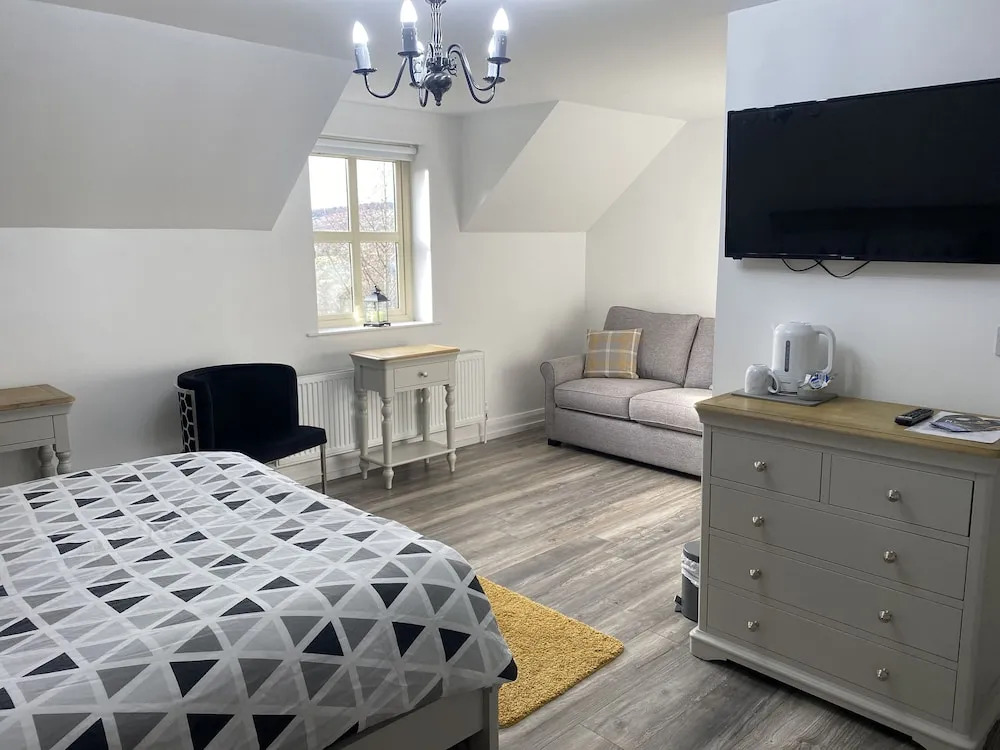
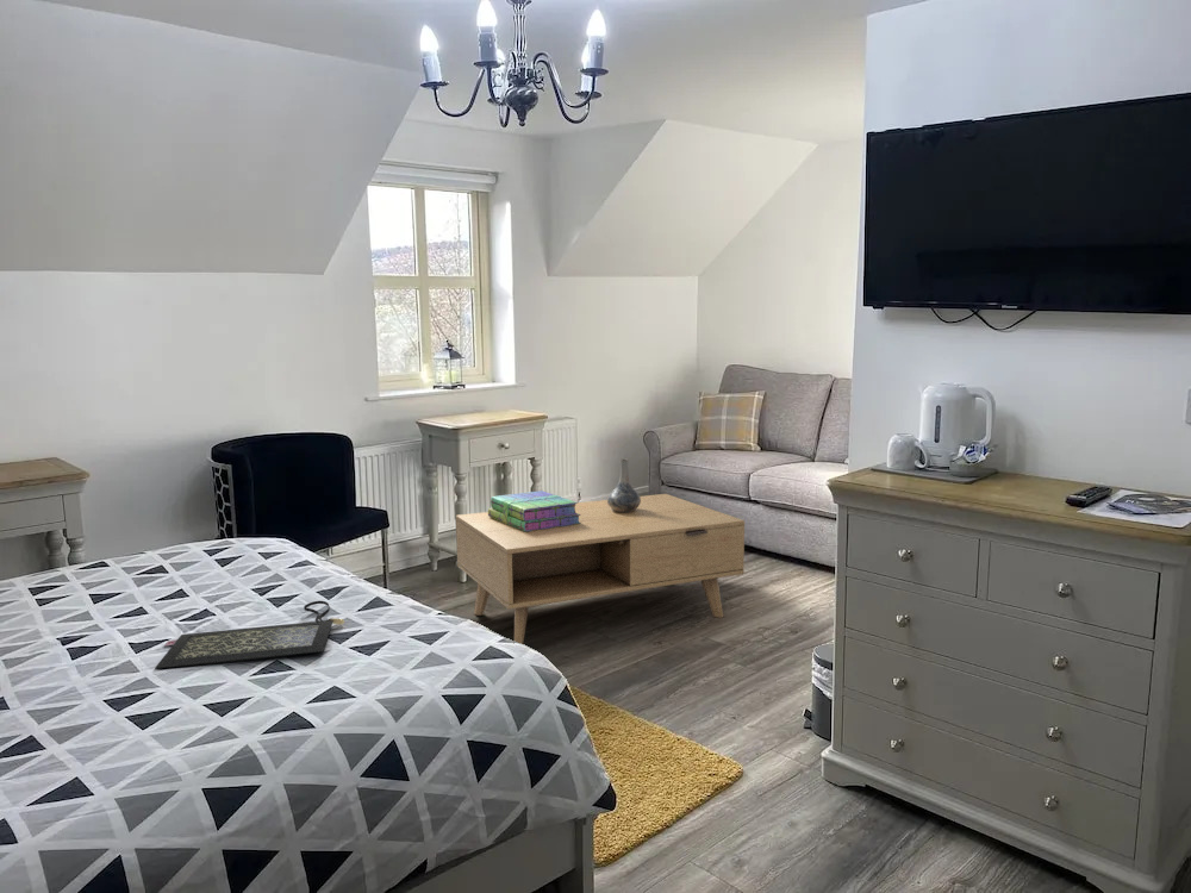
+ clutch bag [154,600,345,670]
+ coffee table [455,493,746,645]
+ decorative vase [606,458,641,513]
+ stack of books [487,489,581,531]
